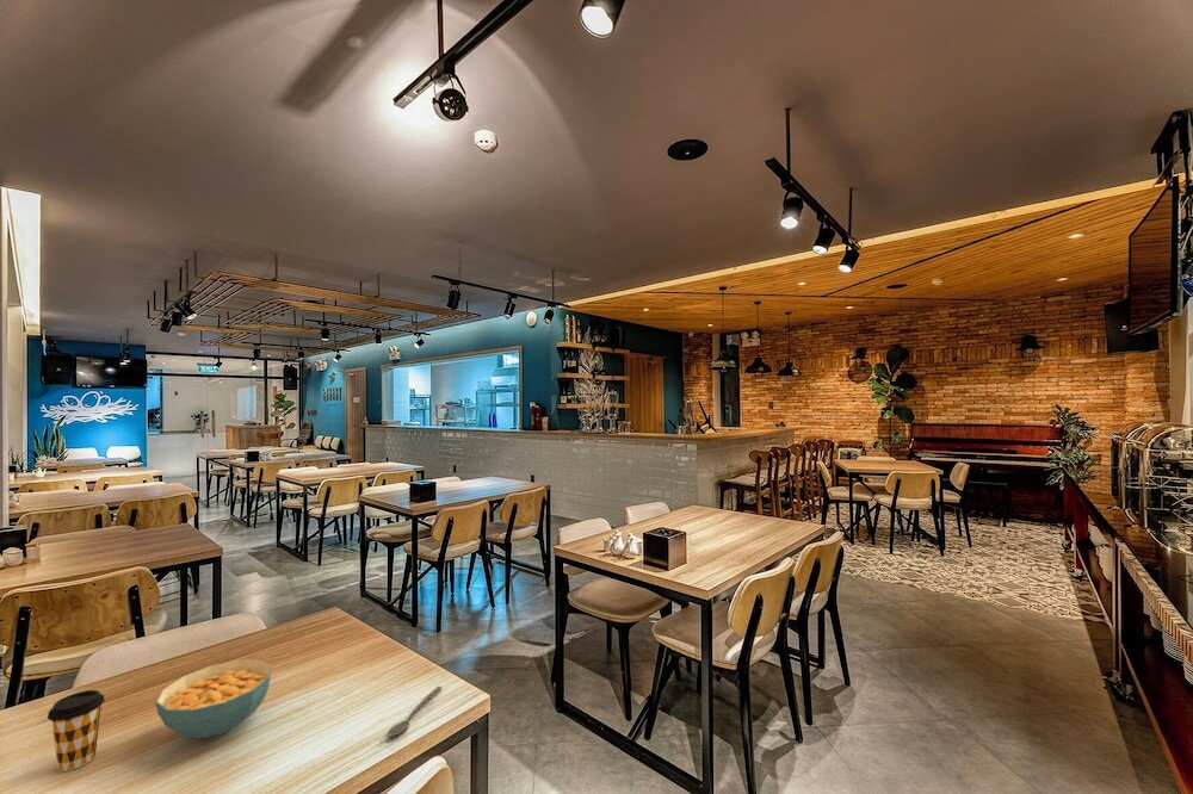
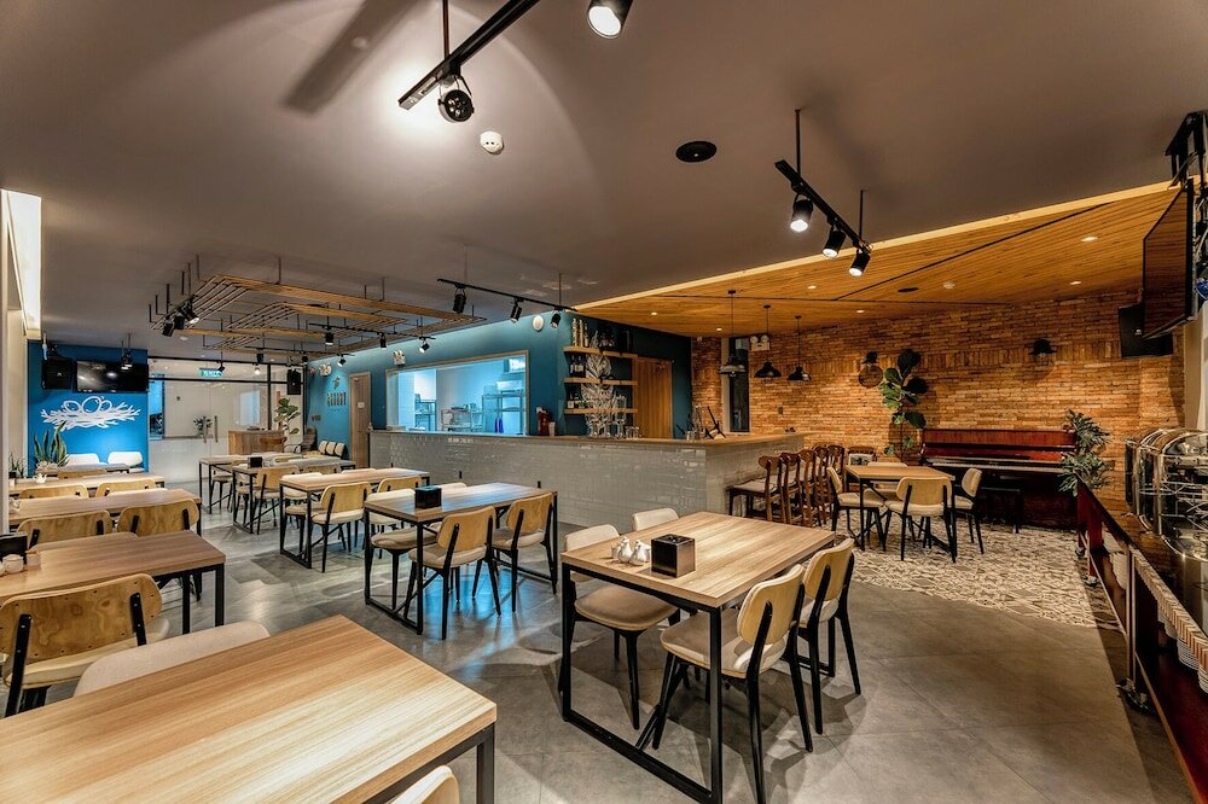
- cereal bowl [155,658,273,739]
- coffee cup [47,689,106,773]
- spoon [387,686,444,737]
